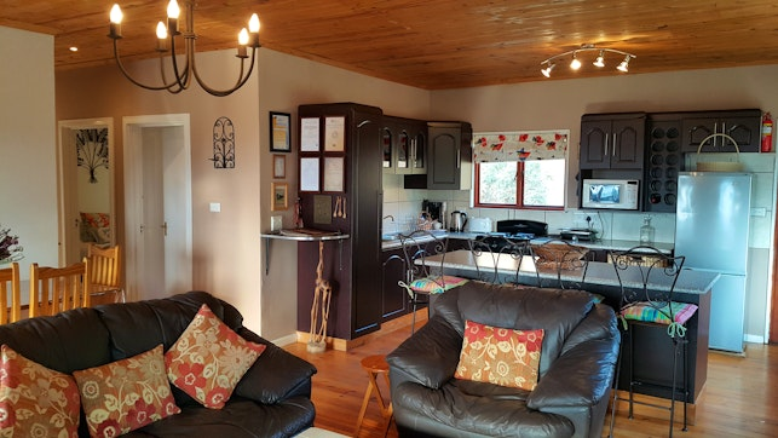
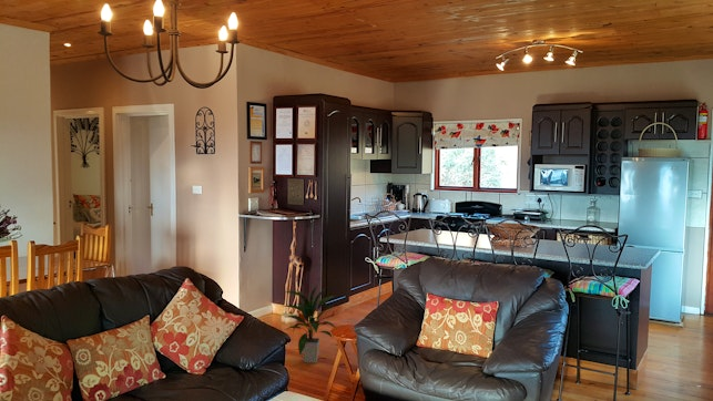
+ indoor plant [281,284,336,364]
